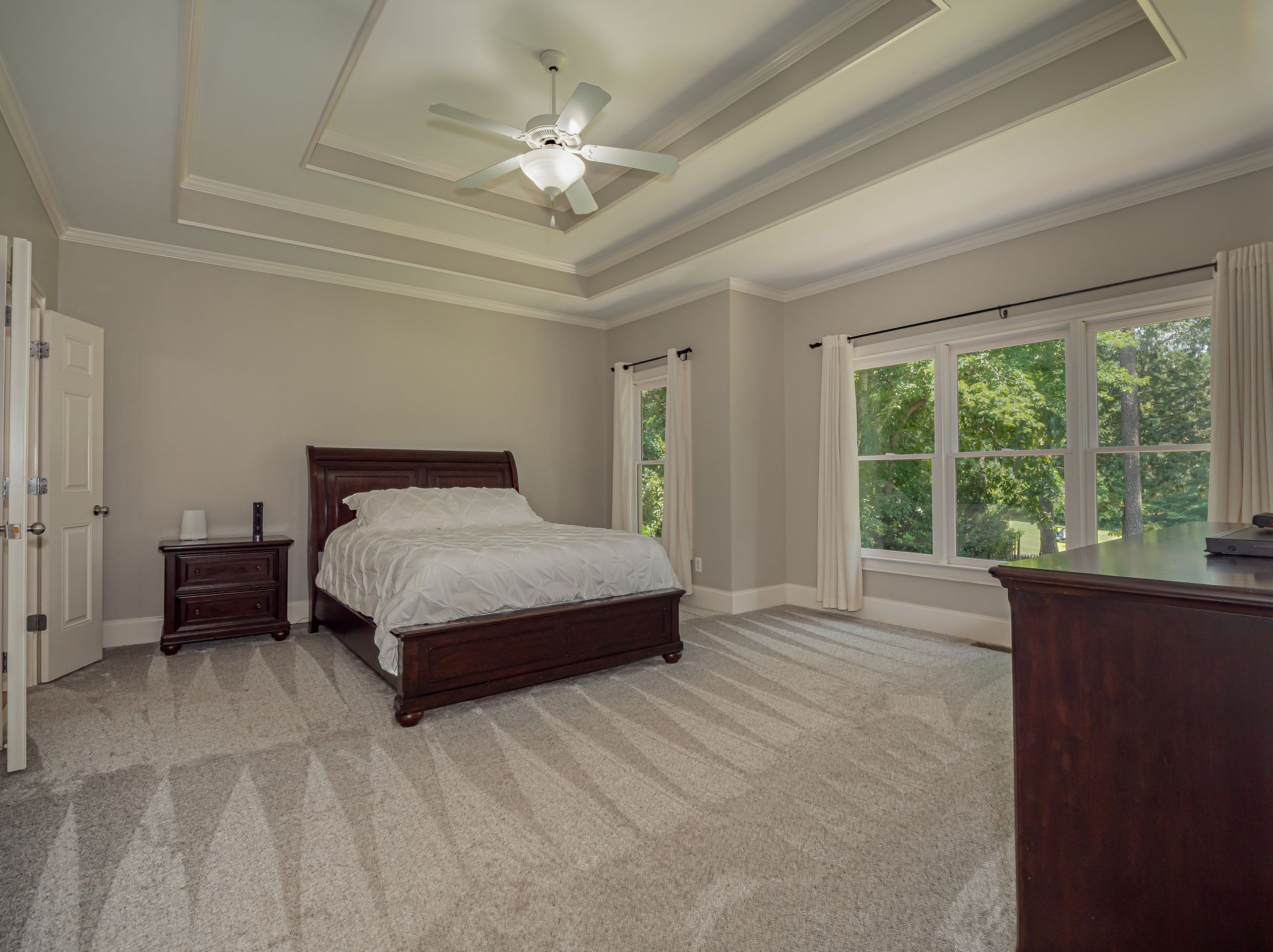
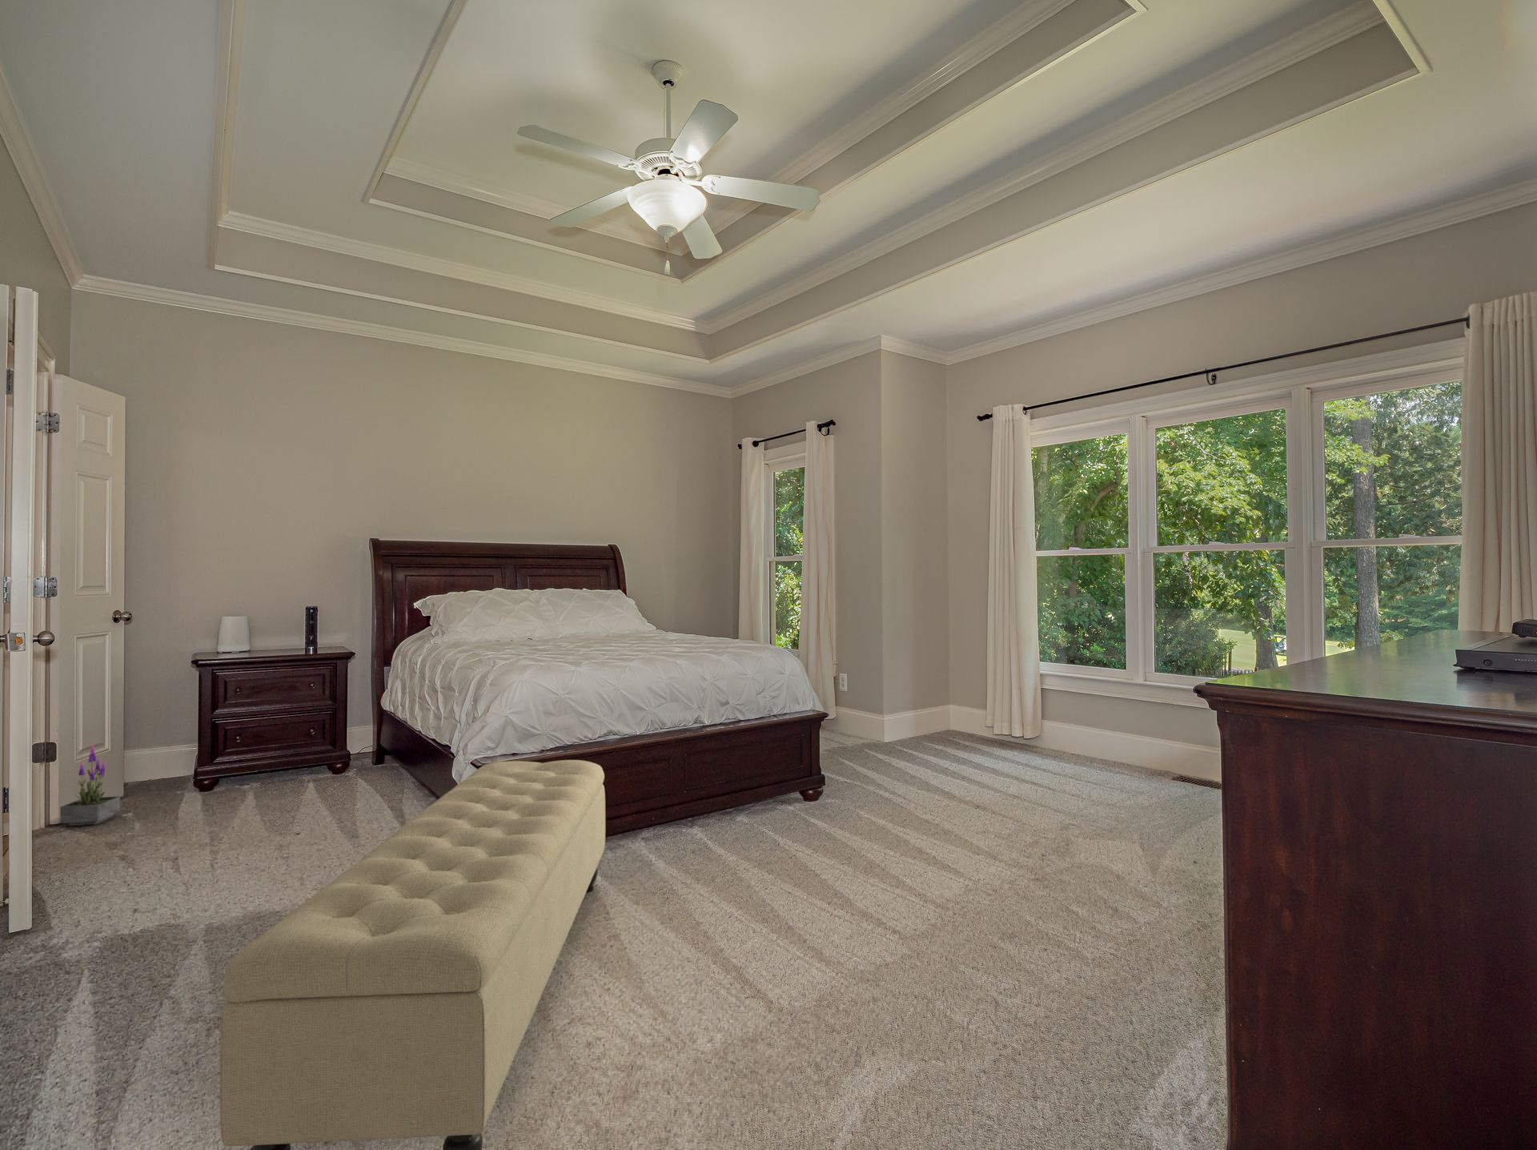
+ potted plant [59,743,121,826]
+ bench [220,759,606,1150]
